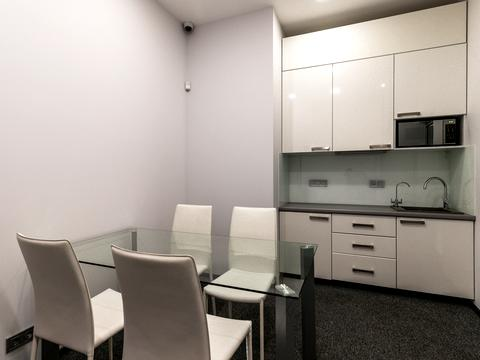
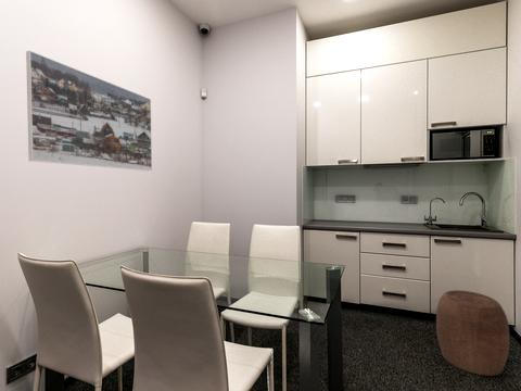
+ stool [435,289,510,377]
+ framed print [25,50,153,172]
